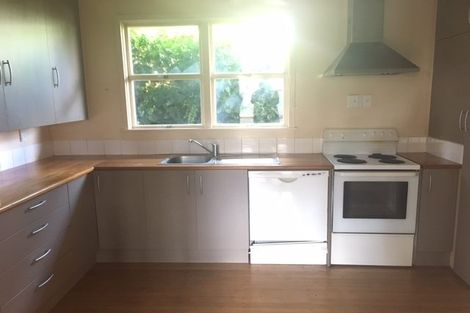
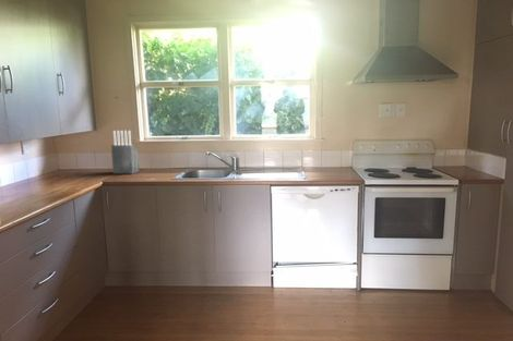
+ knife block [110,130,141,175]
